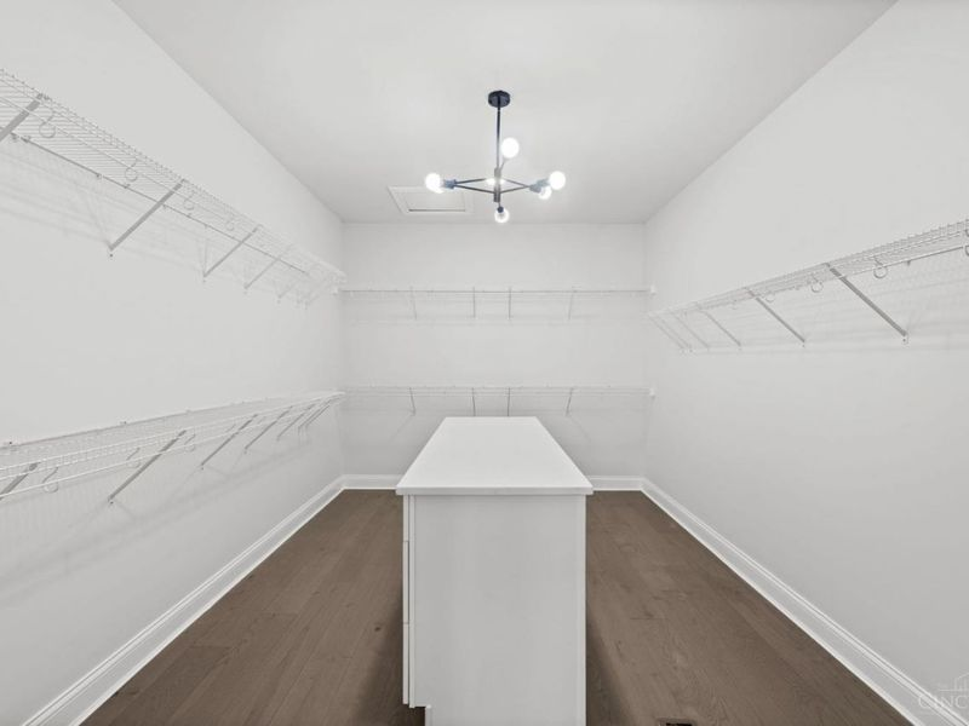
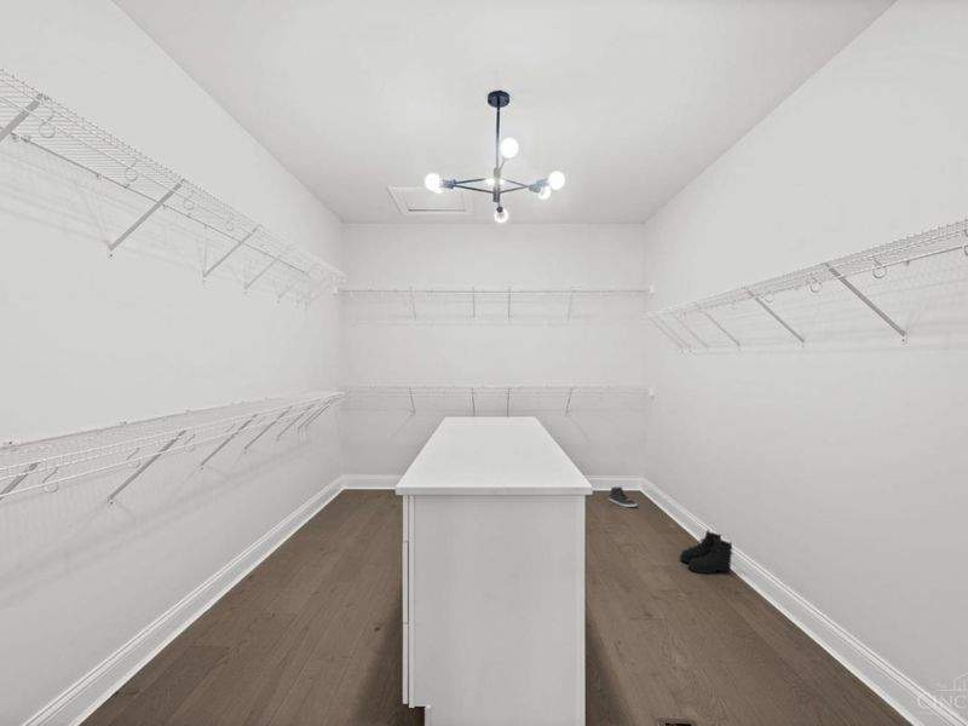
+ boots [679,529,734,575]
+ sneaker [607,485,639,508]
